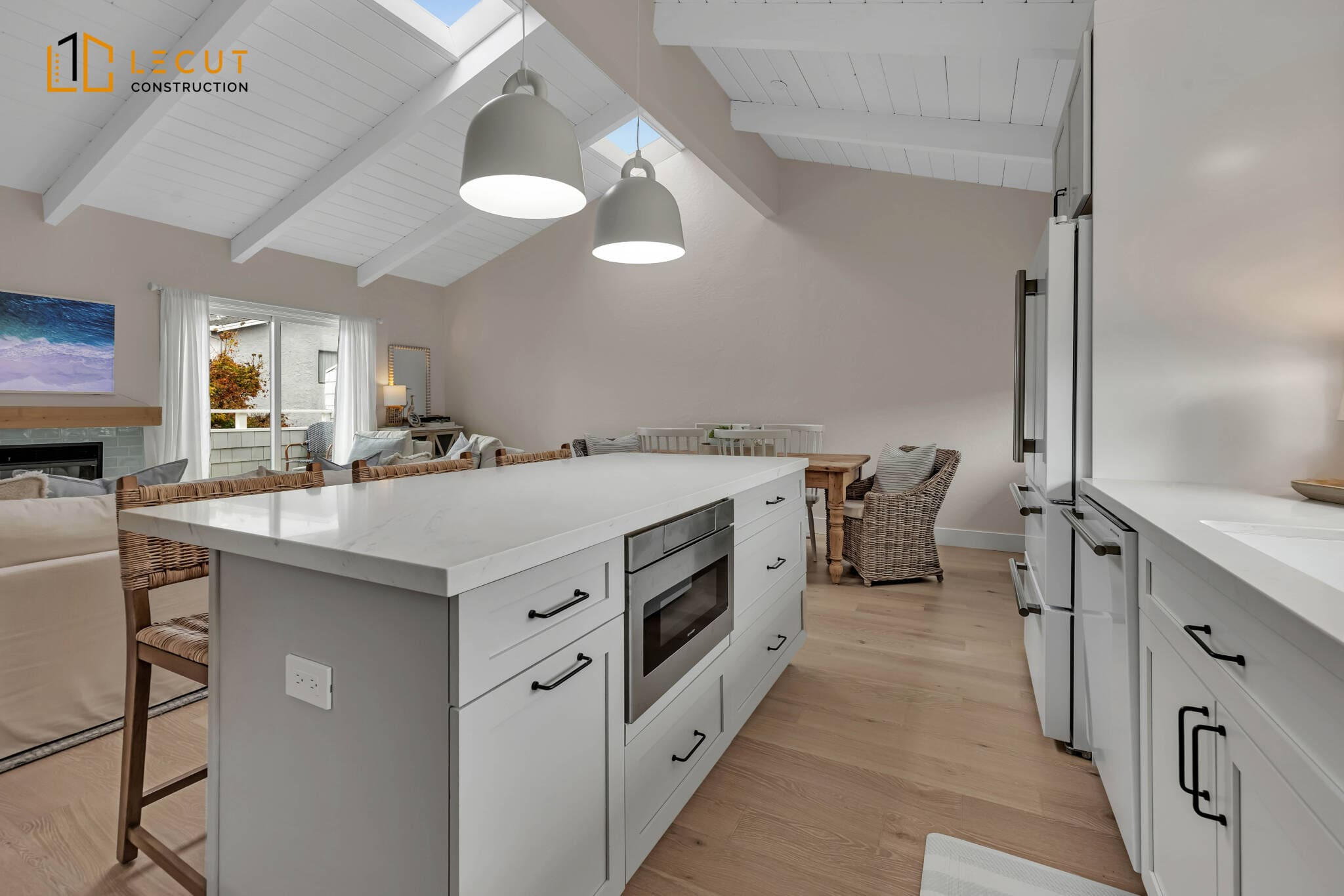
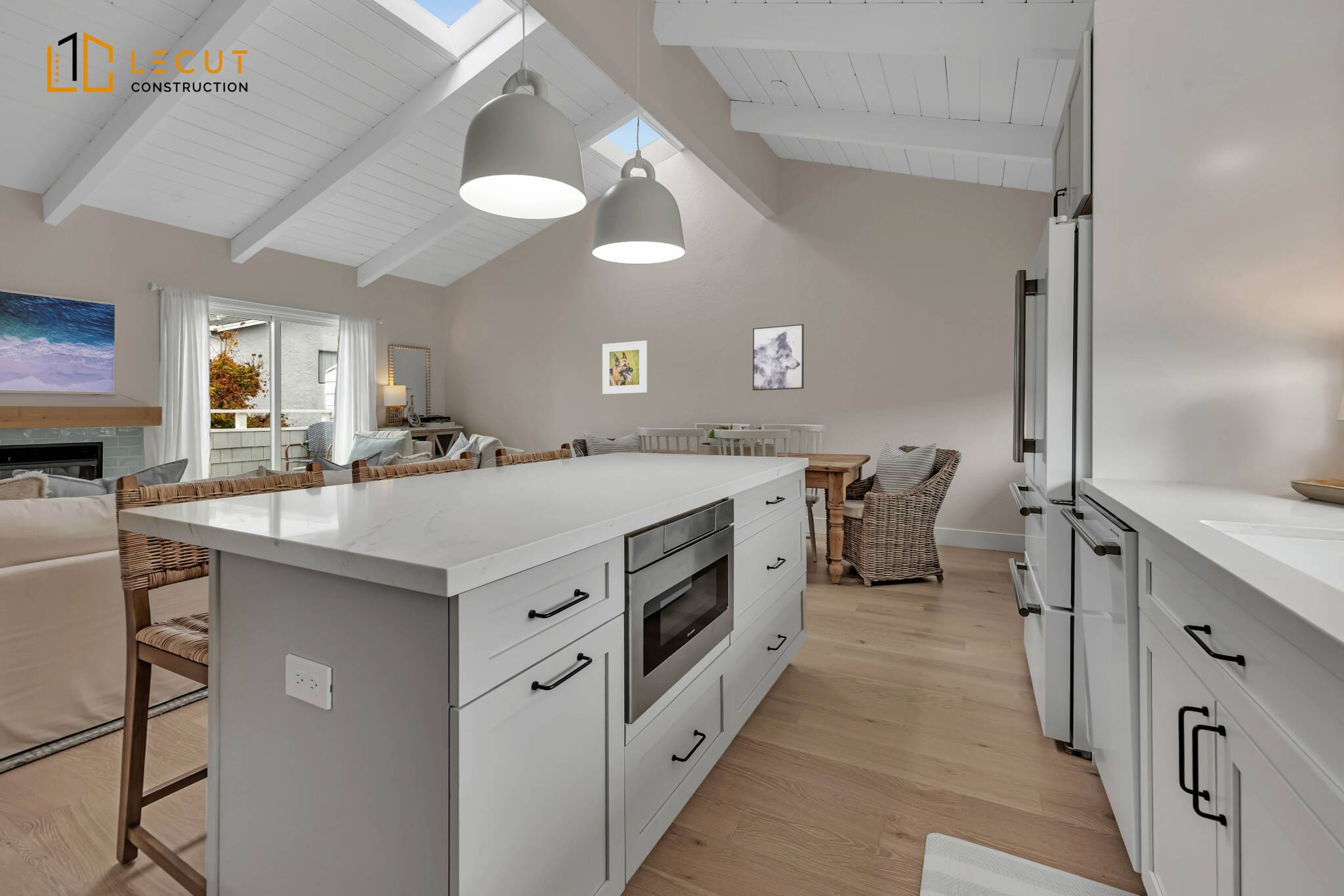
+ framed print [602,340,648,395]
+ wall art [752,323,805,391]
